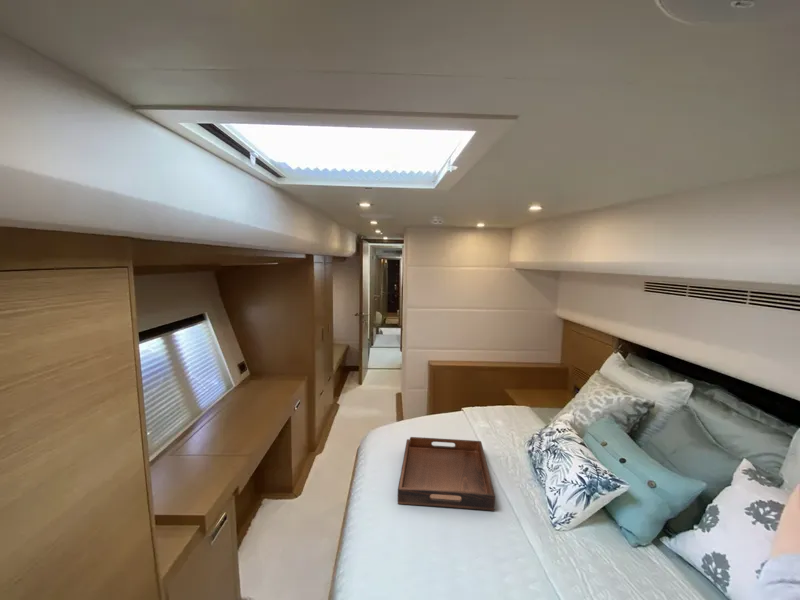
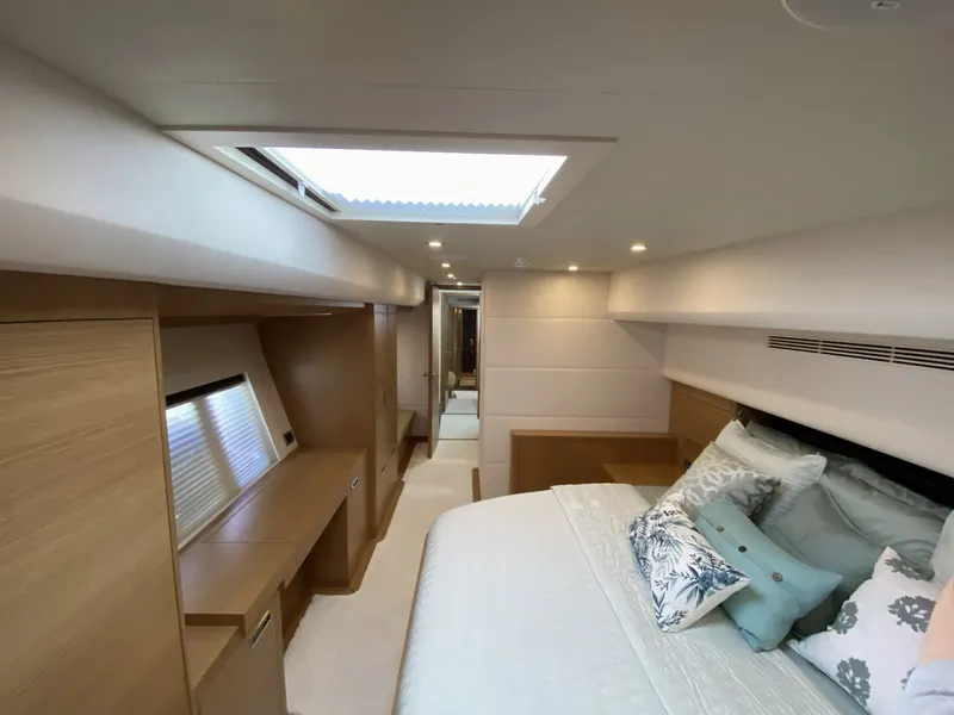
- serving tray [397,436,496,511]
